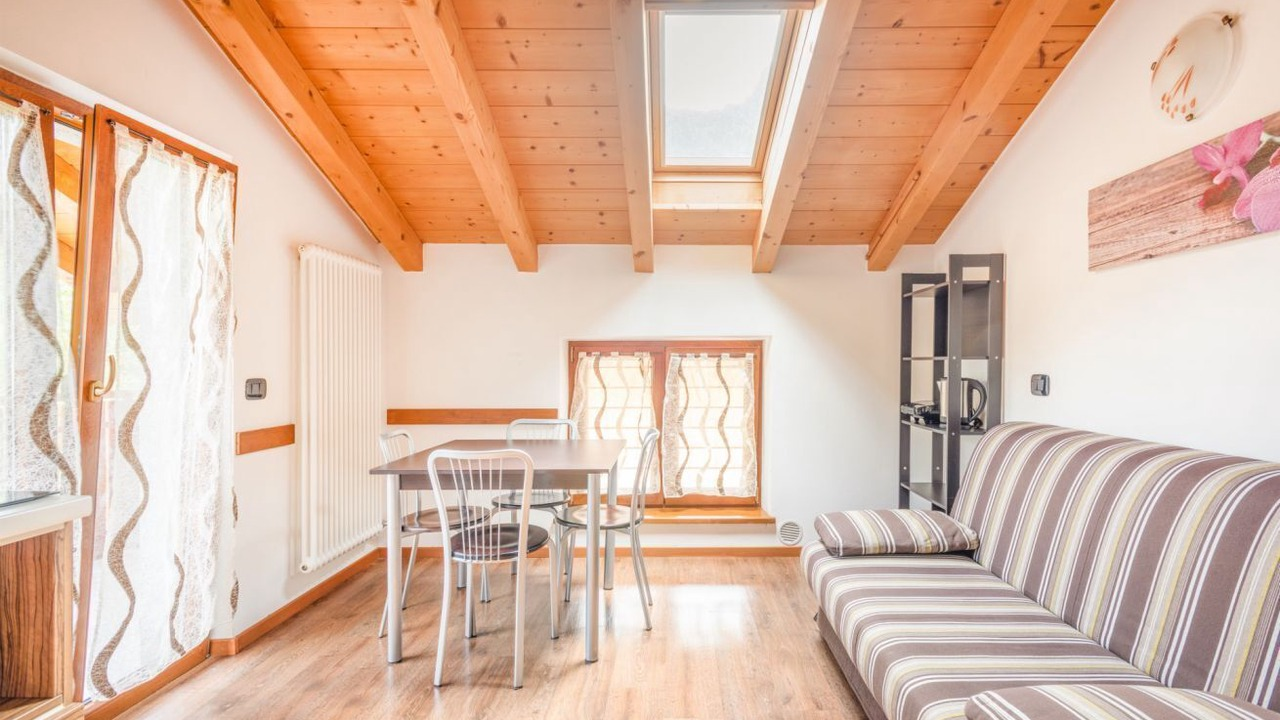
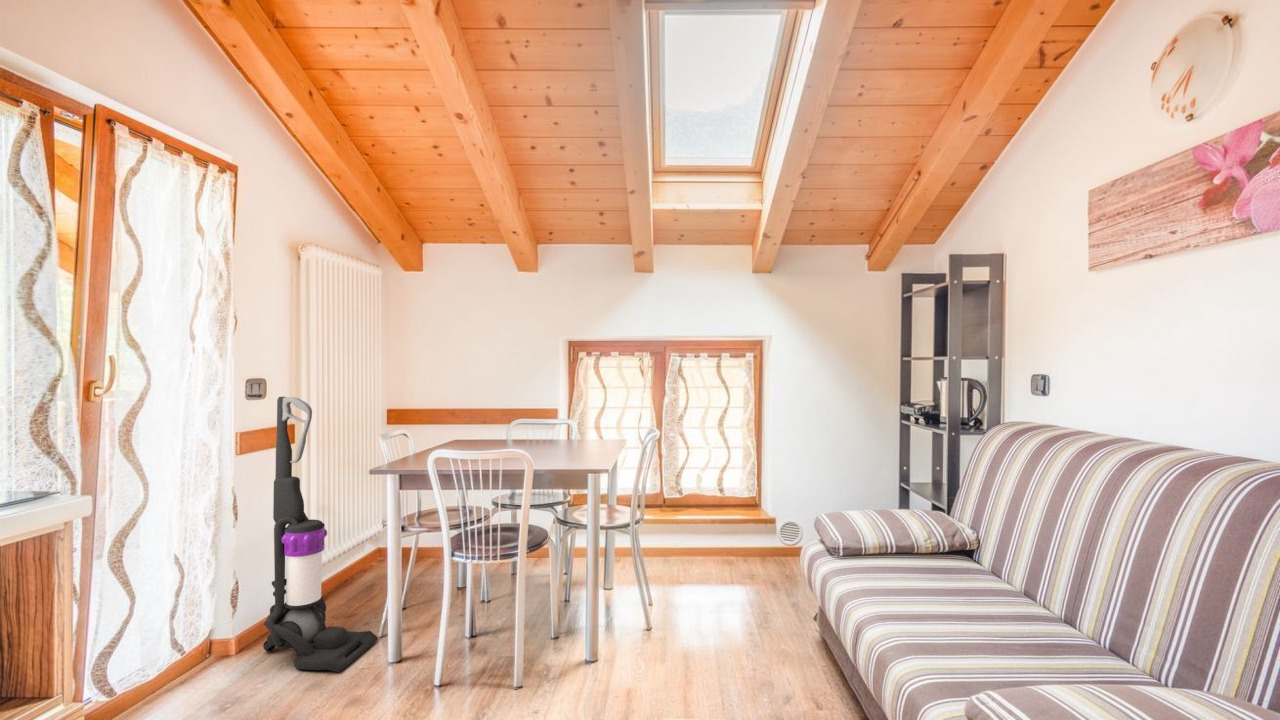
+ vacuum cleaner [262,396,379,673]
